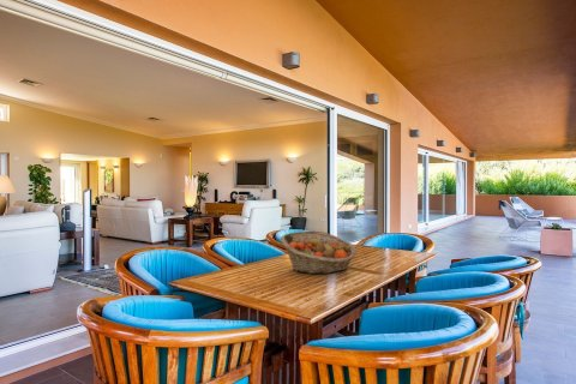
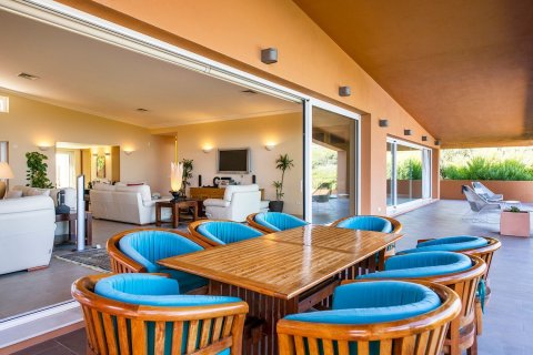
- fruit basket [280,229,358,275]
